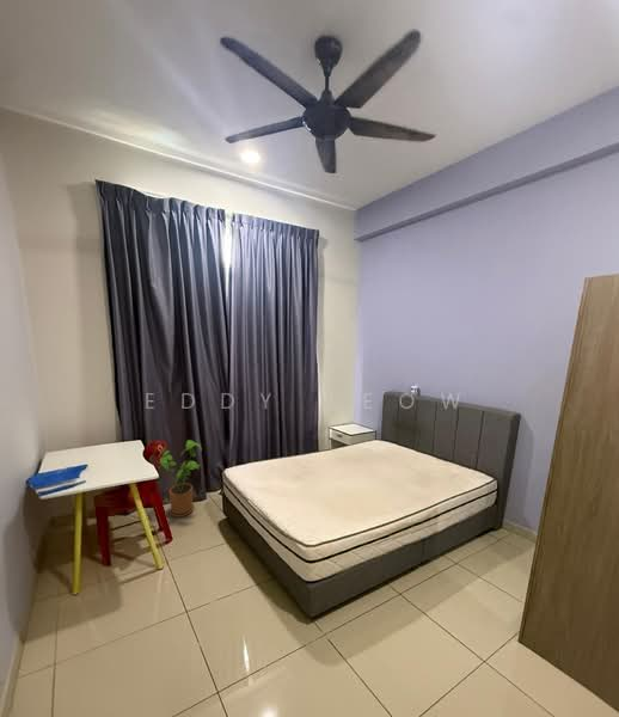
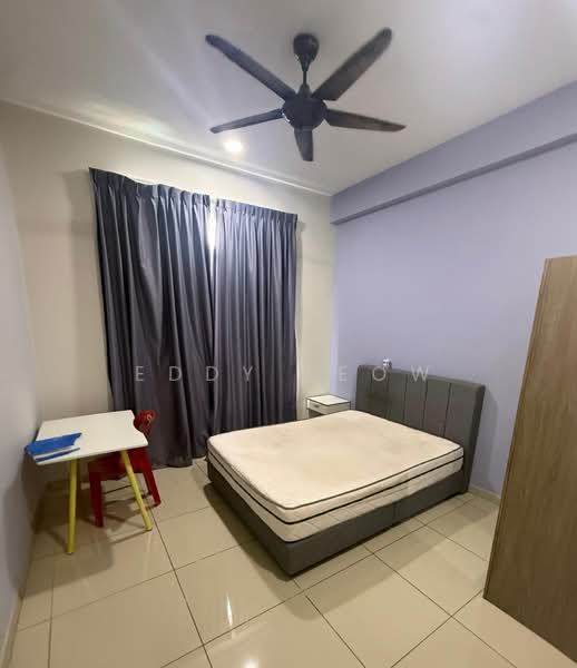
- house plant [158,439,203,519]
